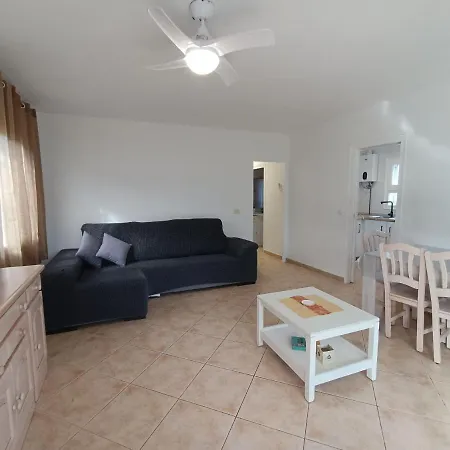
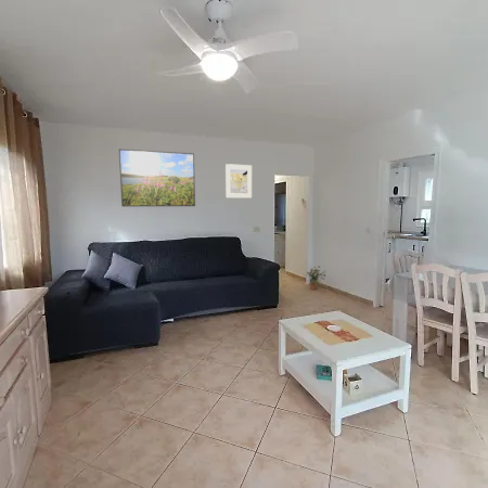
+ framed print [224,163,253,198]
+ potted plant [306,265,326,291]
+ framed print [118,147,196,207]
